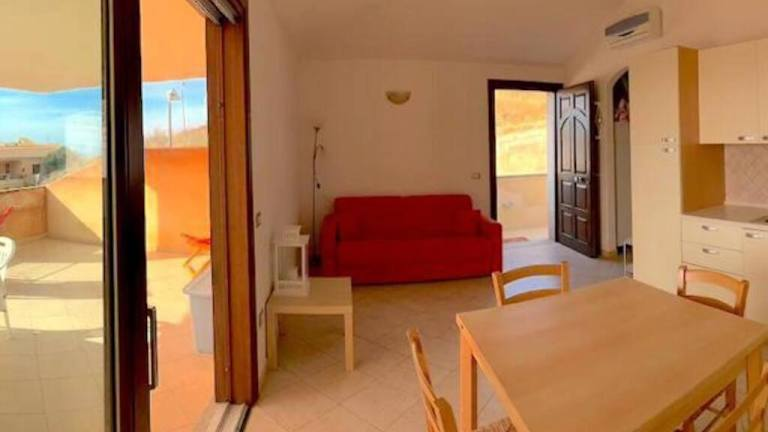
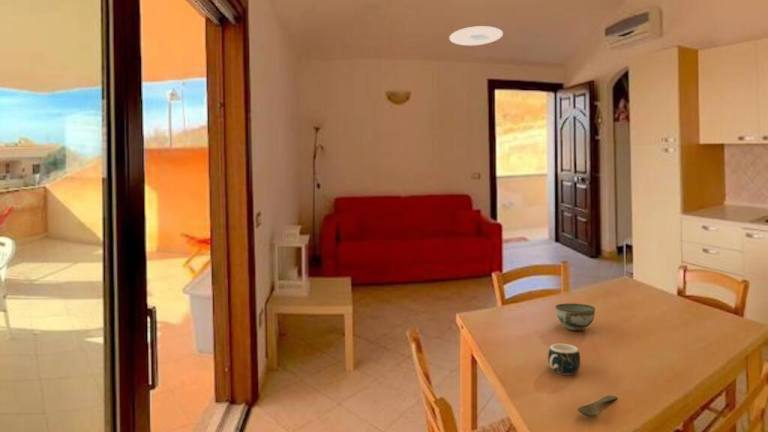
+ mug [547,343,581,376]
+ bowl [554,303,596,332]
+ ceiling light [448,25,504,47]
+ spoon [576,394,619,418]
